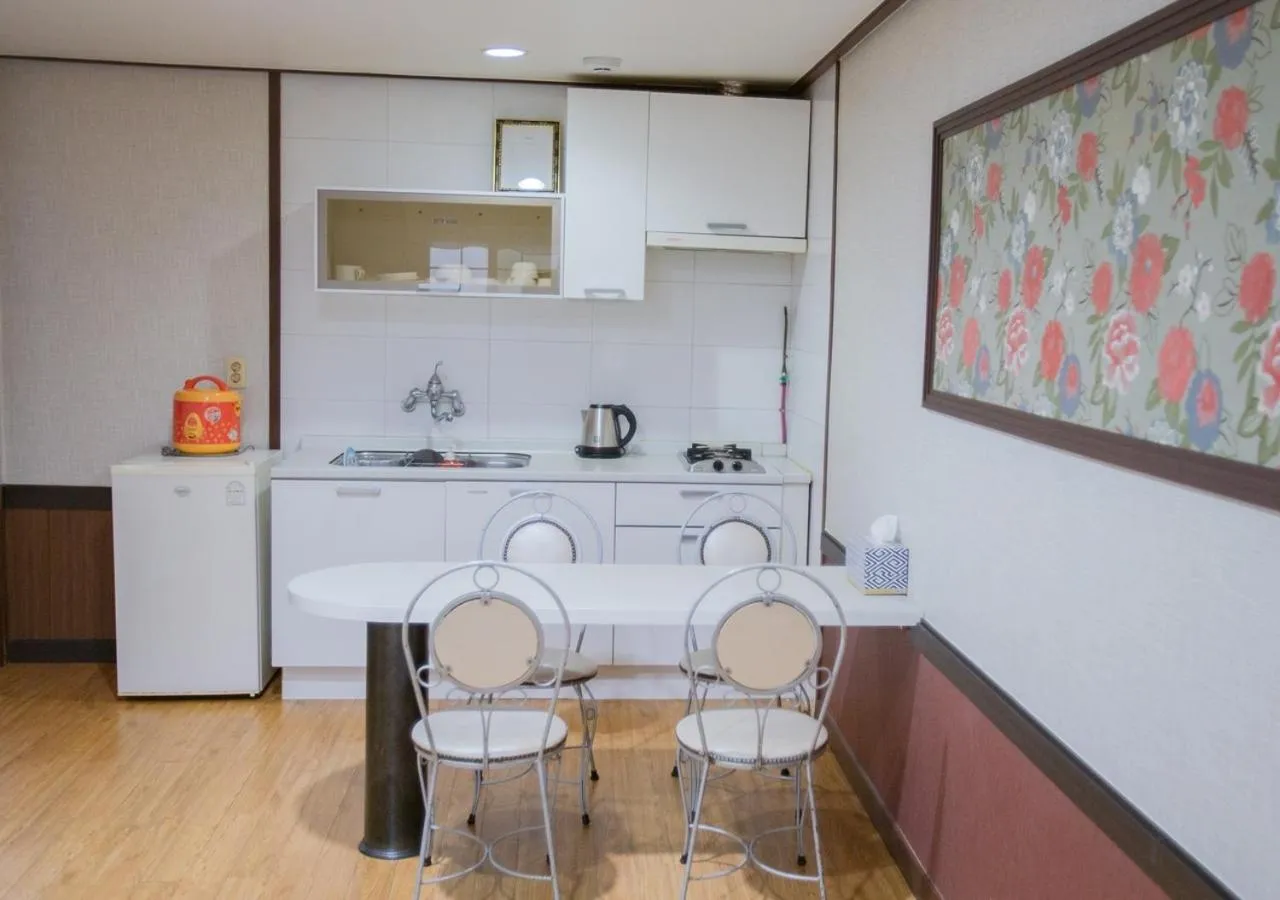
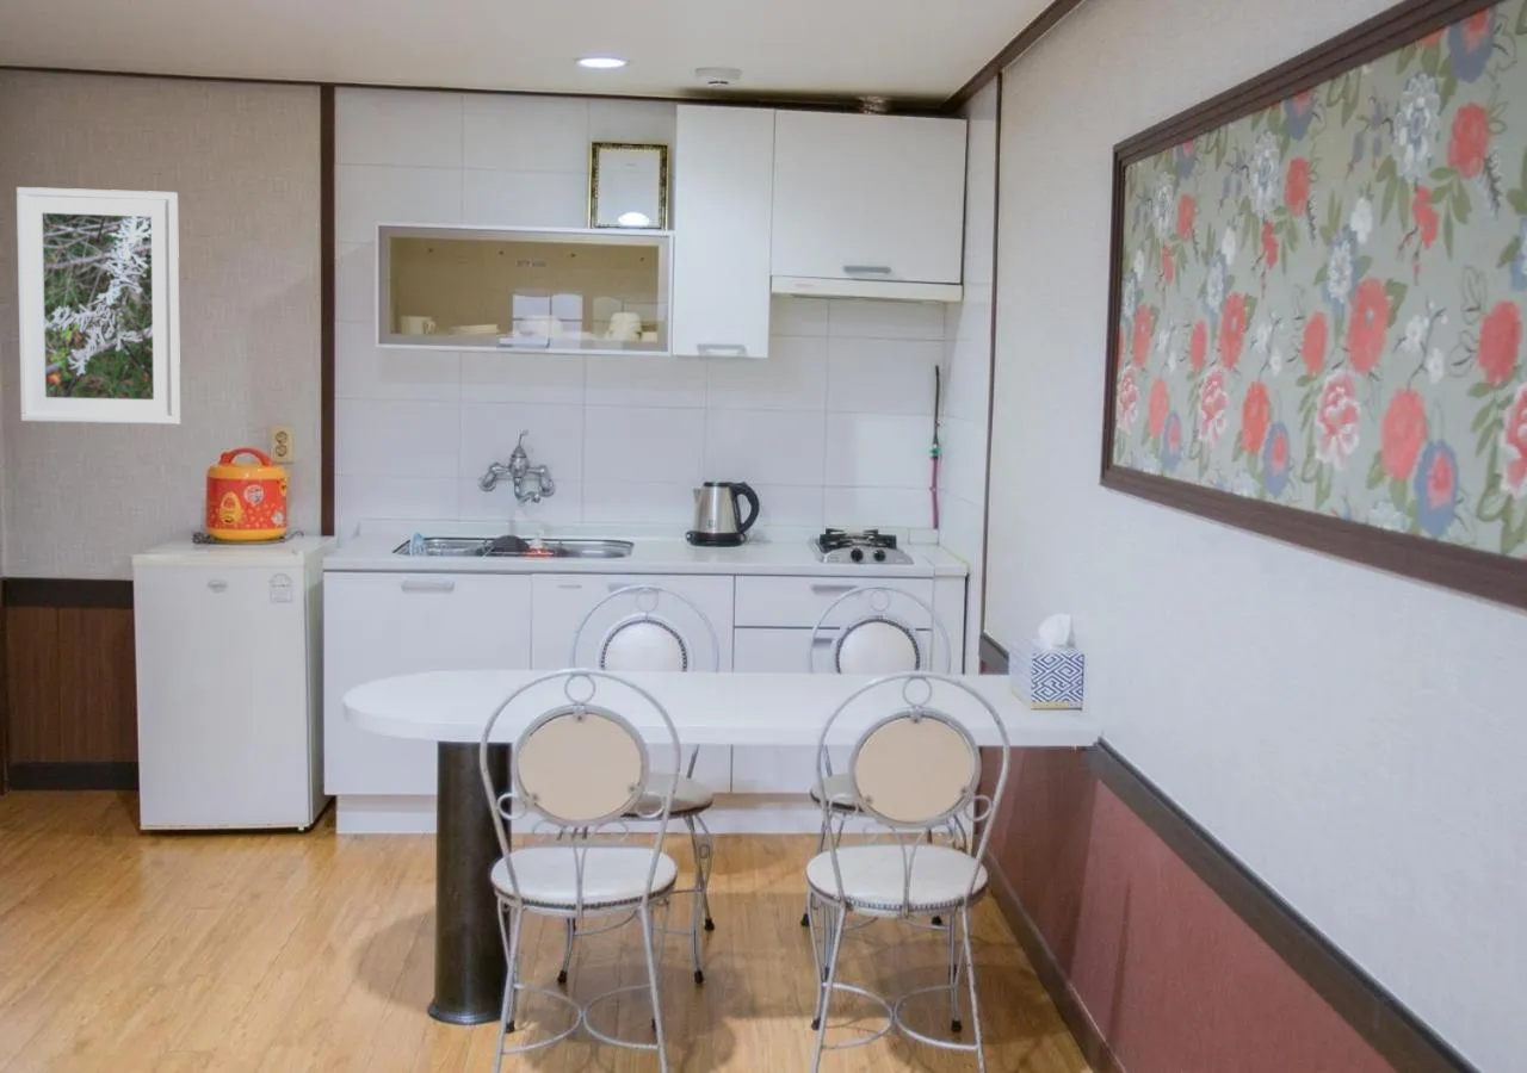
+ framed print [16,186,181,426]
